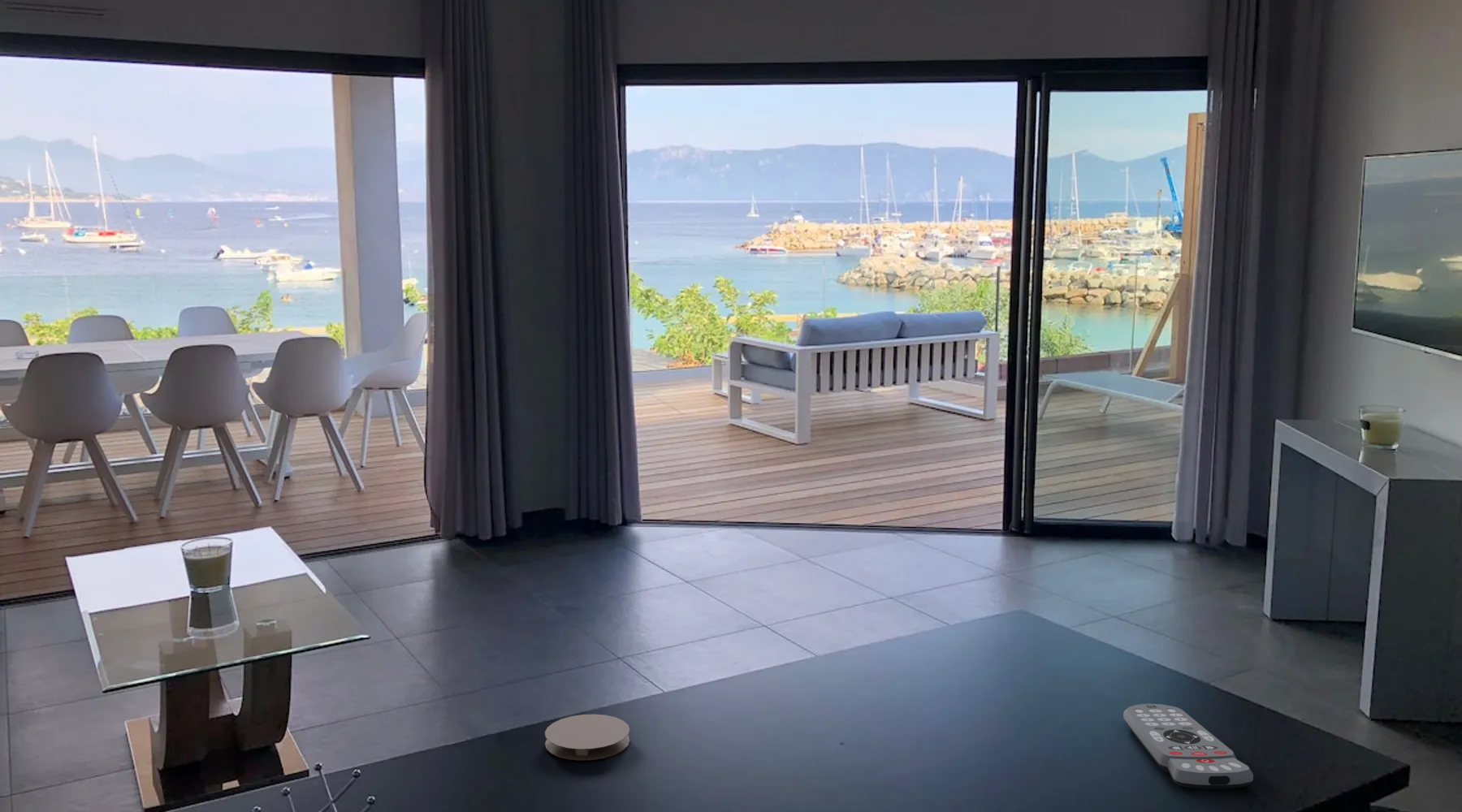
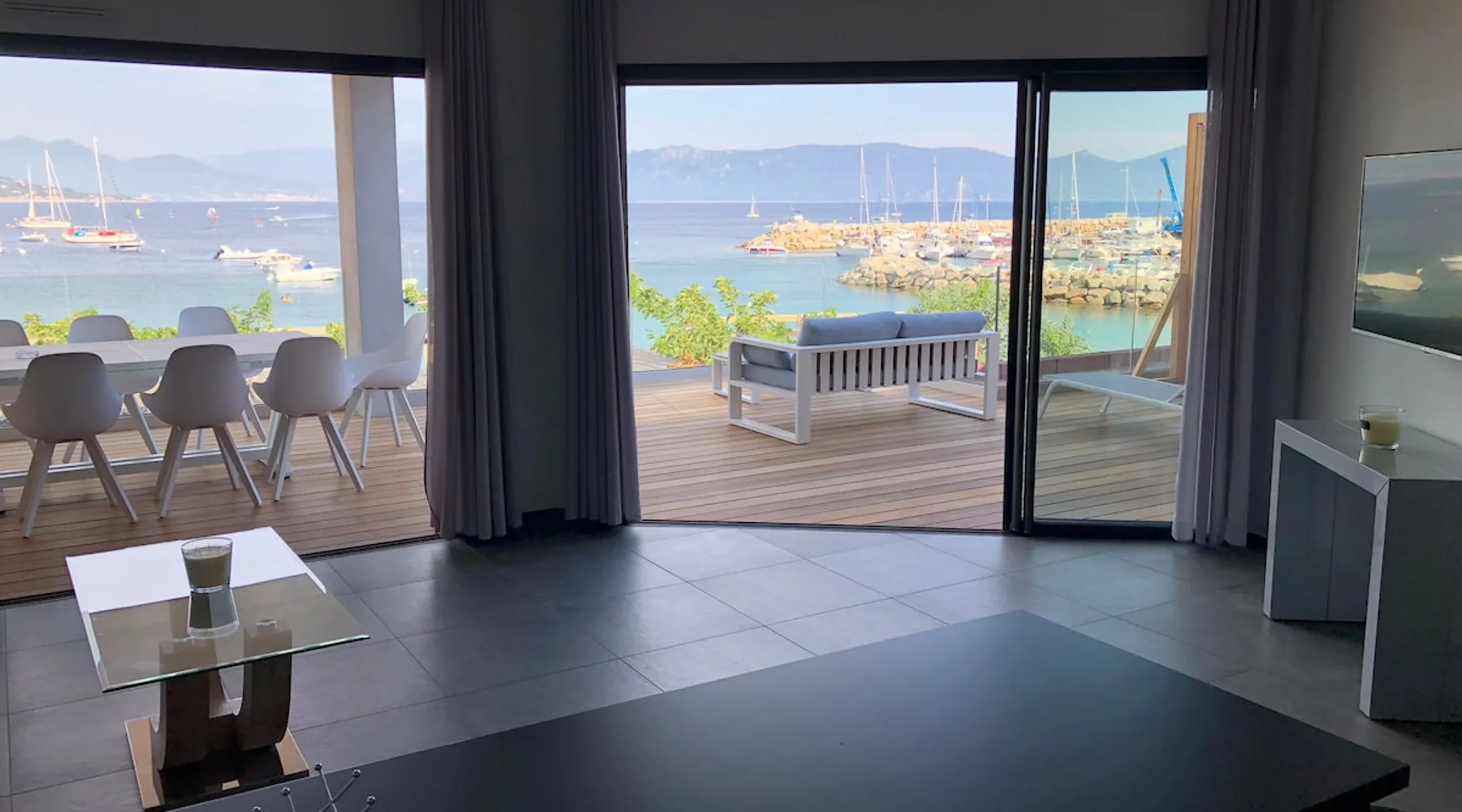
- coaster [544,714,630,761]
- remote control [1122,703,1254,790]
